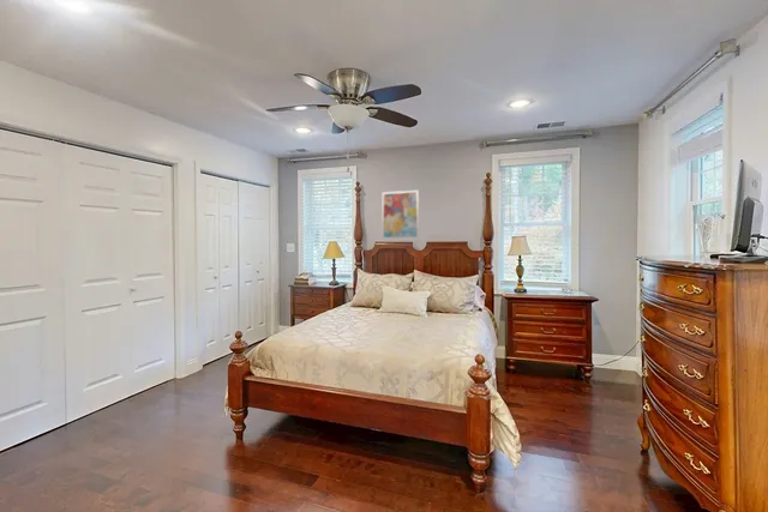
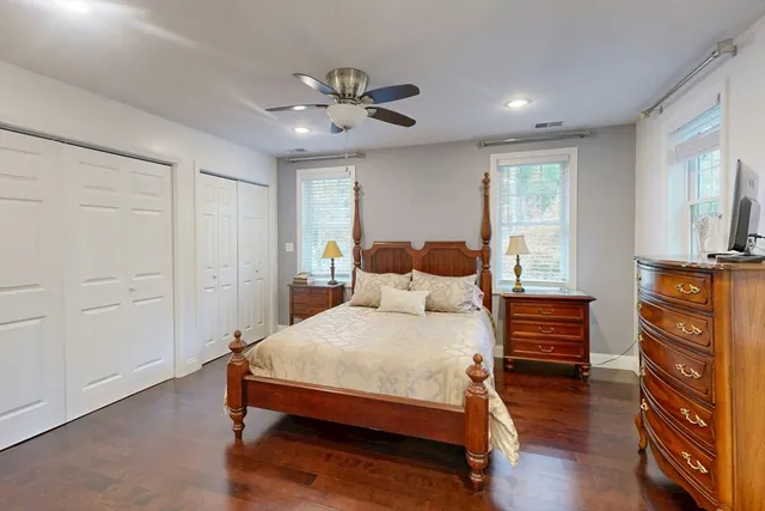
- wall art [382,189,420,240]
